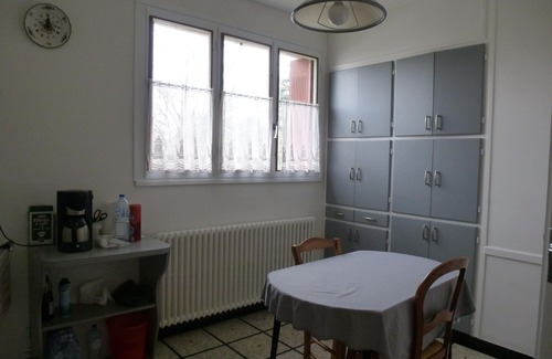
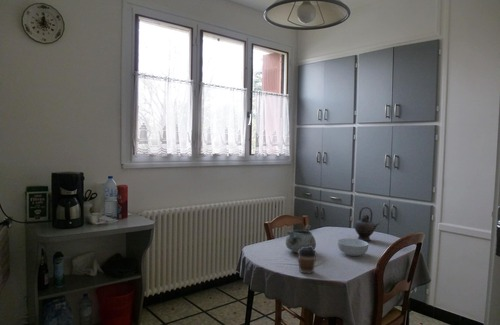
+ cereal bowl [337,237,369,257]
+ decorative bowl [285,224,317,254]
+ coffee cup [297,246,317,274]
+ teapot [354,206,380,242]
